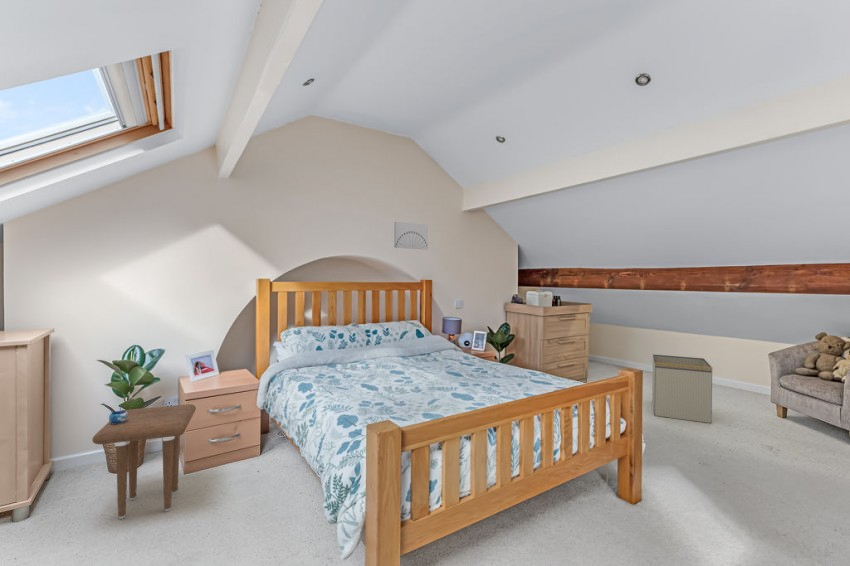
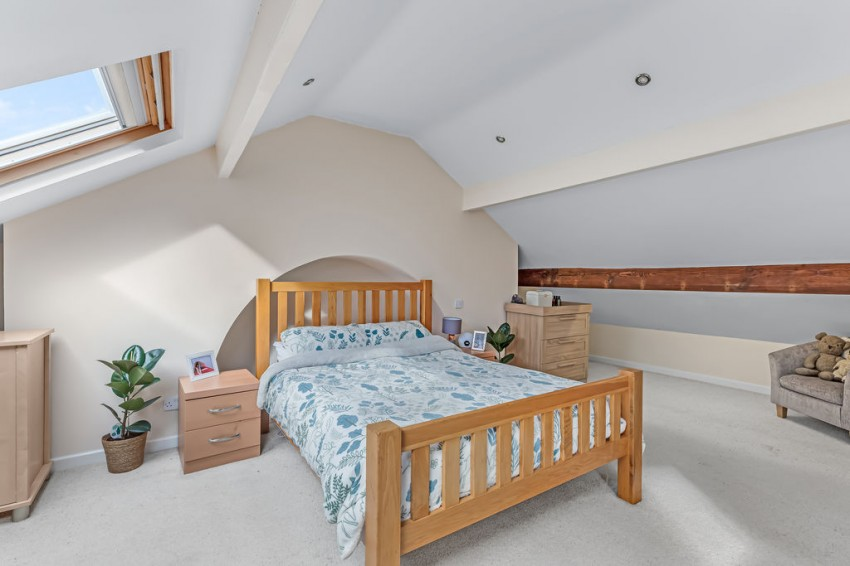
- mug [108,406,128,424]
- storage bin [651,354,713,424]
- side table [91,403,197,520]
- wall art [393,221,429,251]
